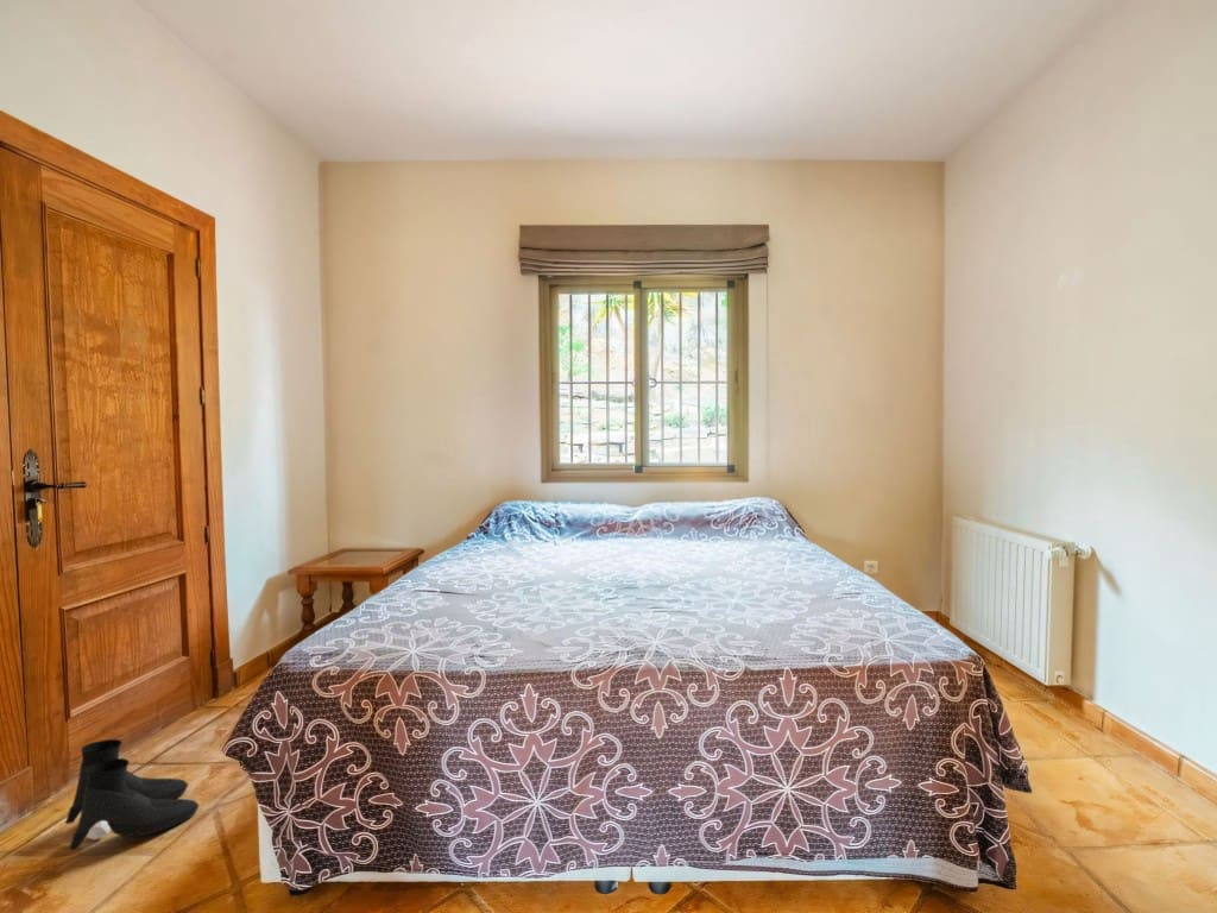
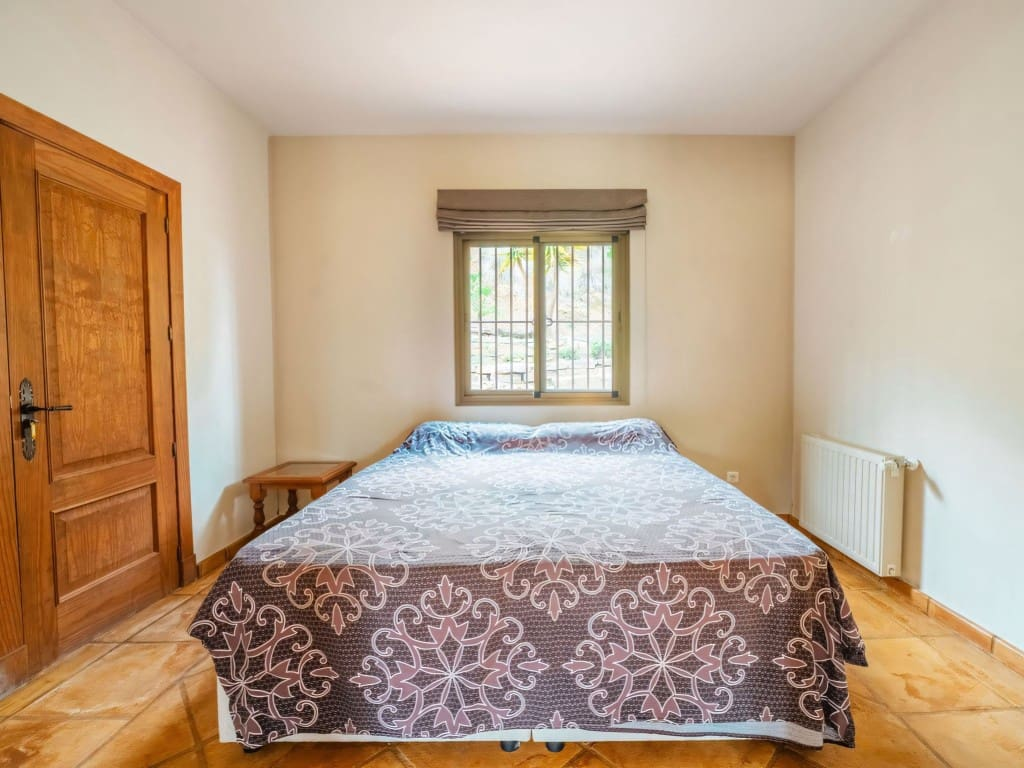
- boots [64,738,200,851]
